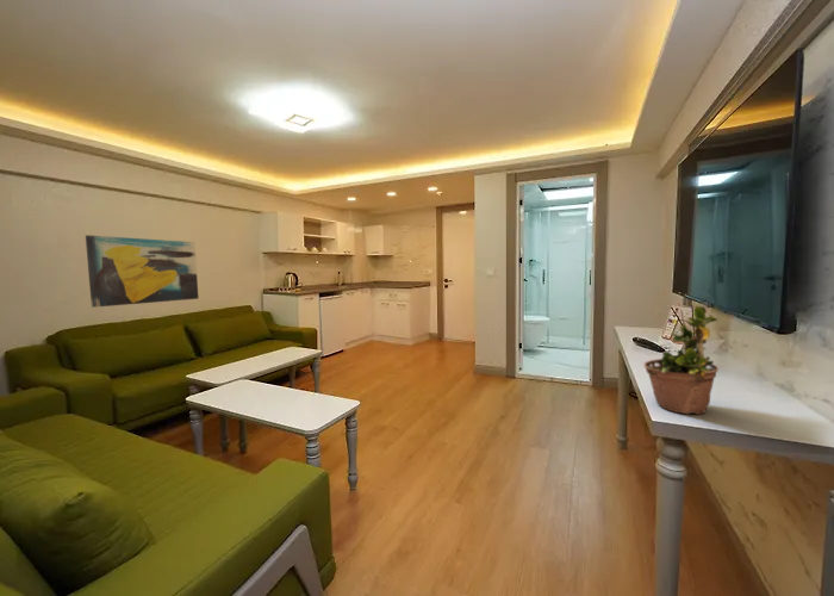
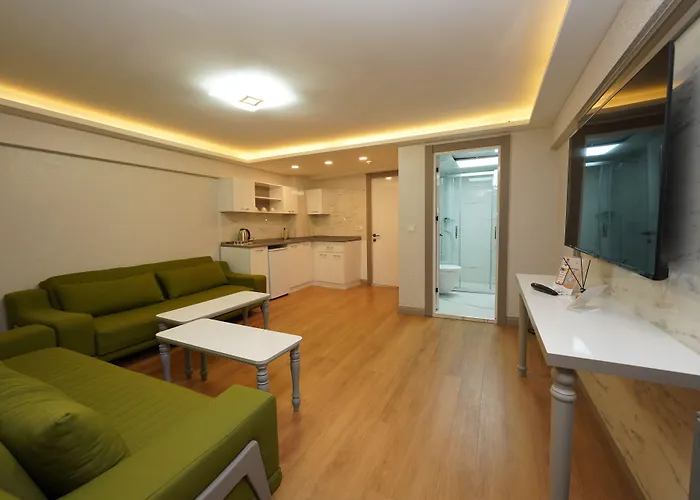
- potted plant [642,294,720,416]
- wall art [85,234,200,309]
